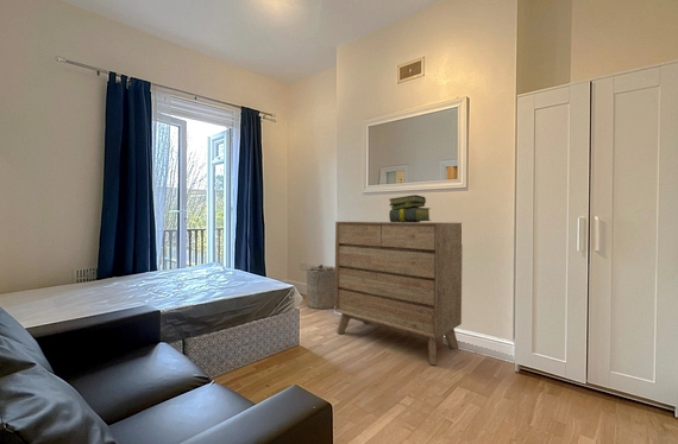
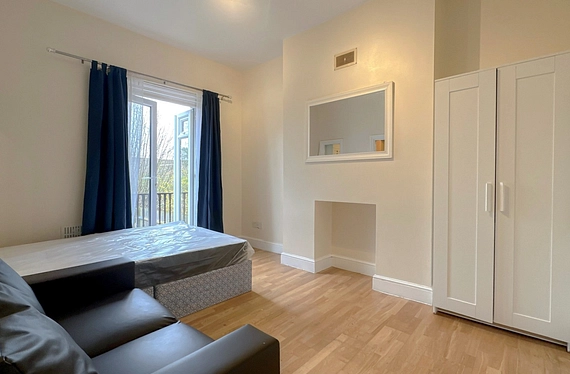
- laundry hamper [306,264,335,310]
- stack of books [388,194,432,222]
- dresser [333,221,463,366]
